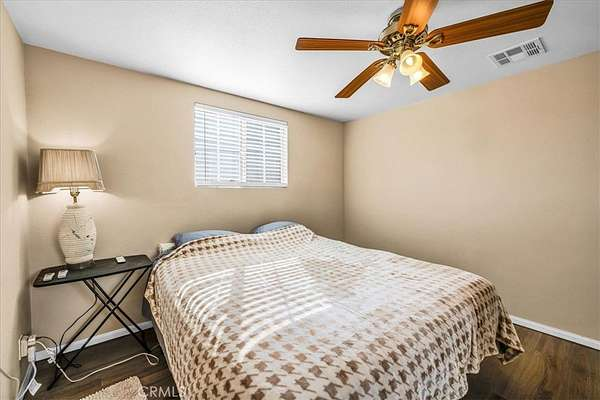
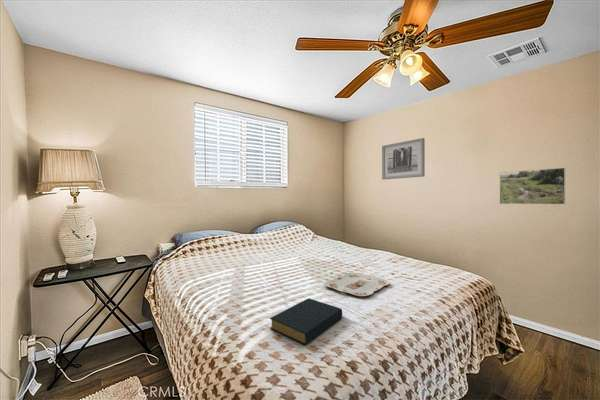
+ serving tray [324,272,391,297]
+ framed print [499,167,567,205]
+ wall art [381,137,426,181]
+ hardback book [269,297,343,346]
